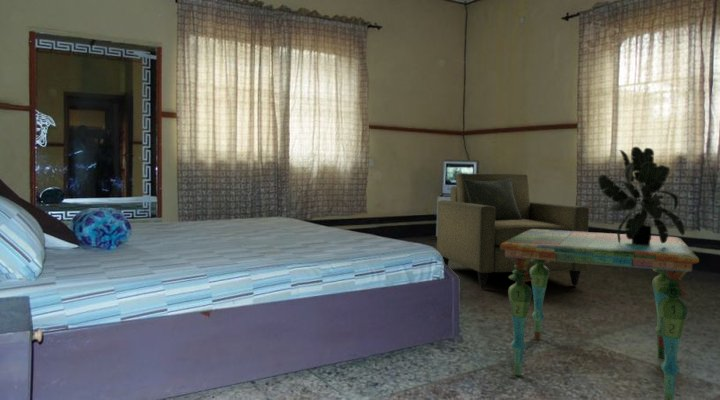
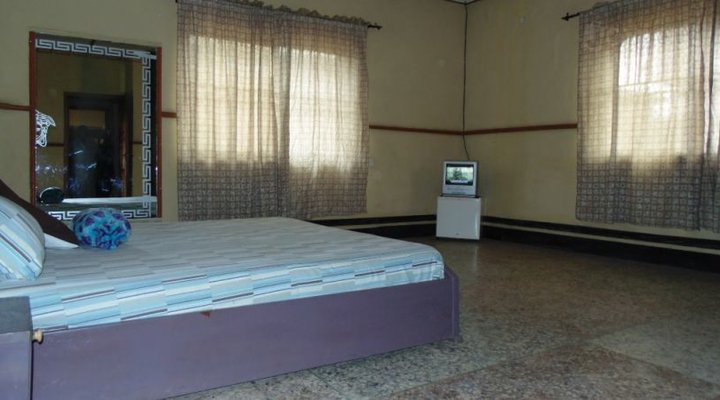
- armchair [436,172,590,289]
- potted plant [597,146,686,245]
- side table [500,229,700,400]
